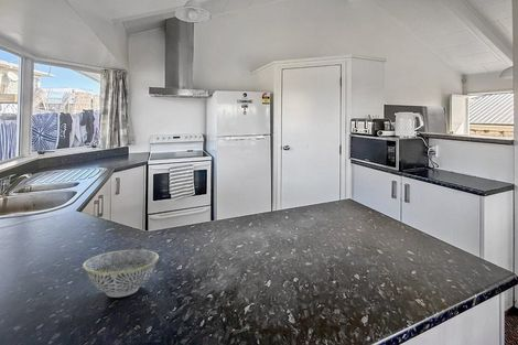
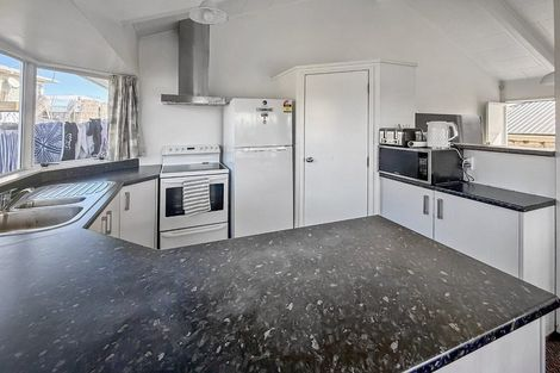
- bowl [82,249,160,299]
